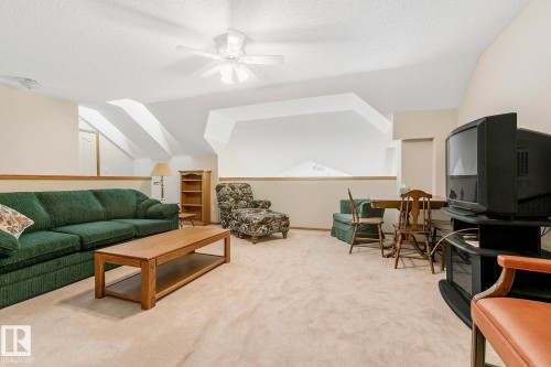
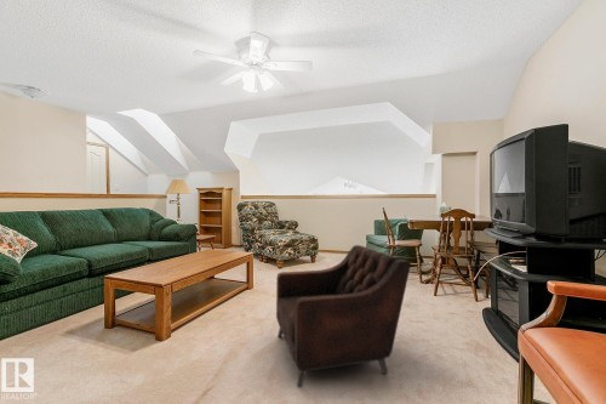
+ armchair [275,244,412,388]
